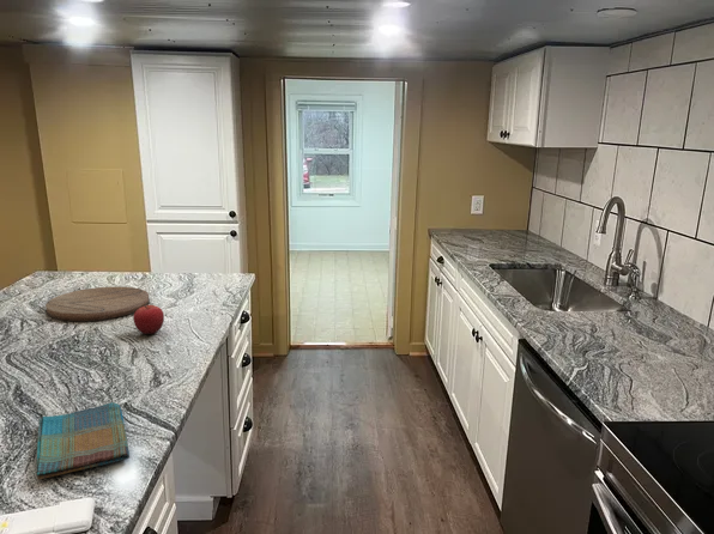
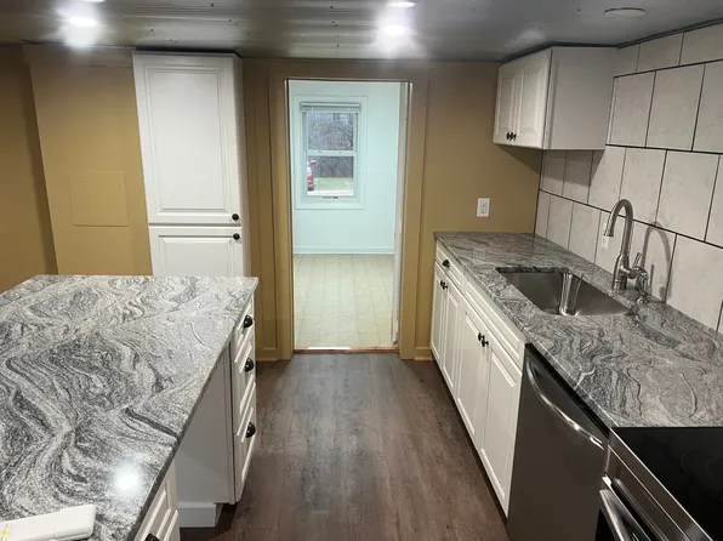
- cutting board [44,286,151,322]
- fruit [132,304,165,335]
- dish towel [36,401,131,480]
